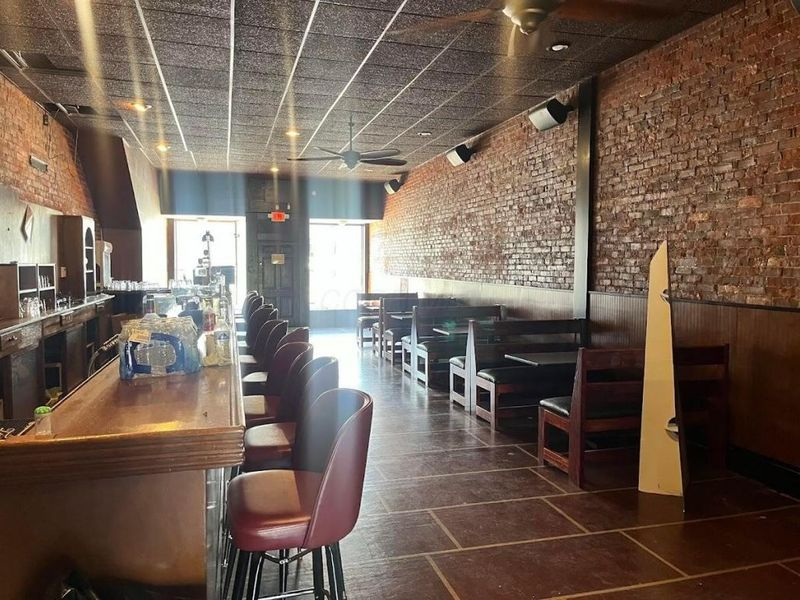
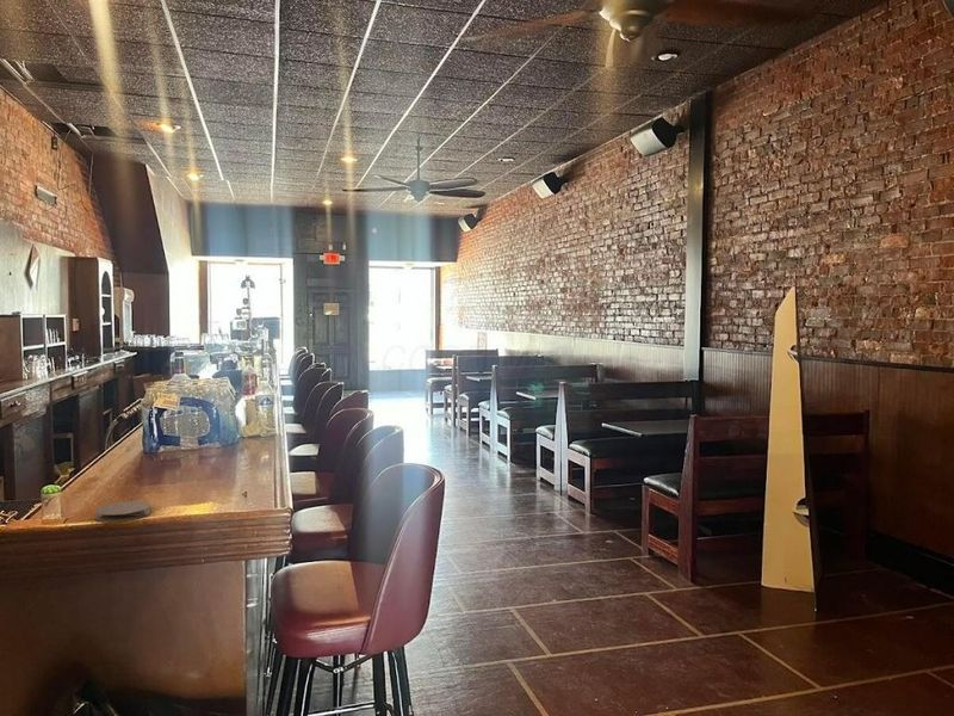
+ coaster [93,500,153,523]
